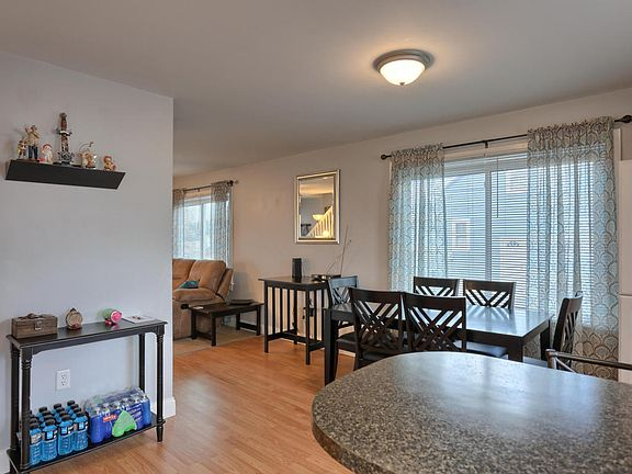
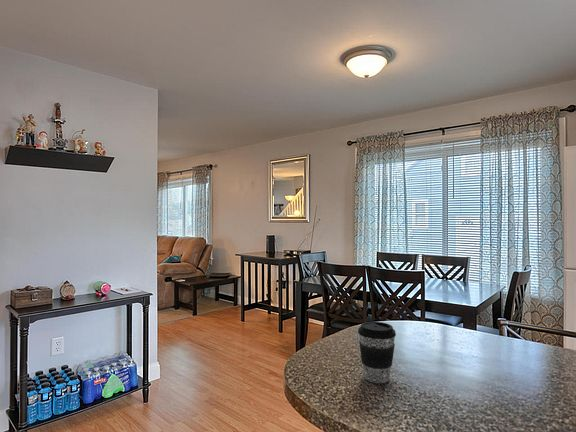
+ coffee cup [357,321,397,384]
